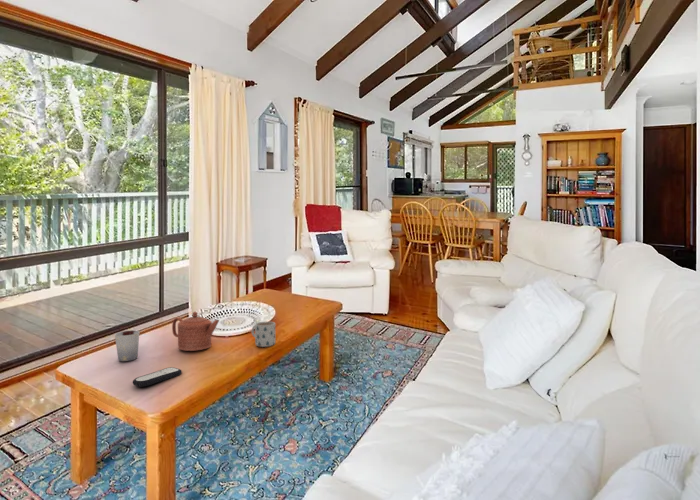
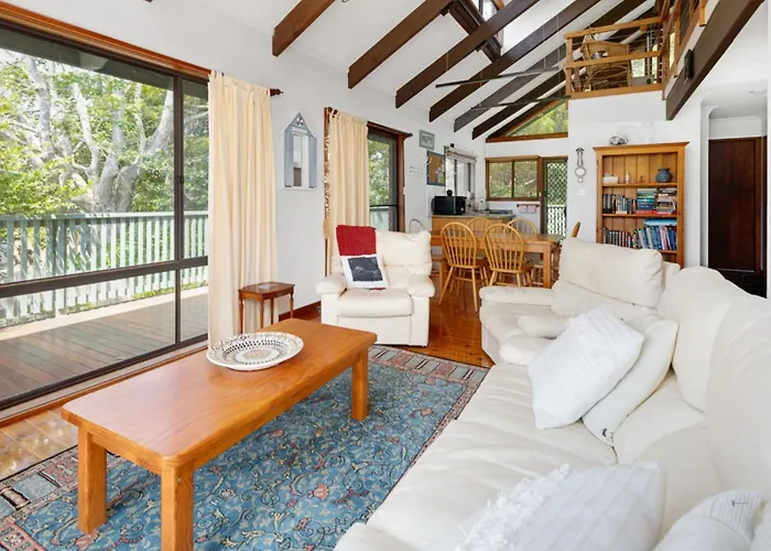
- teapot [171,311,220,352]
- mug [251,321,276,348]
- cup [114,330,141,362]
- remote control [131,366,183,388]
